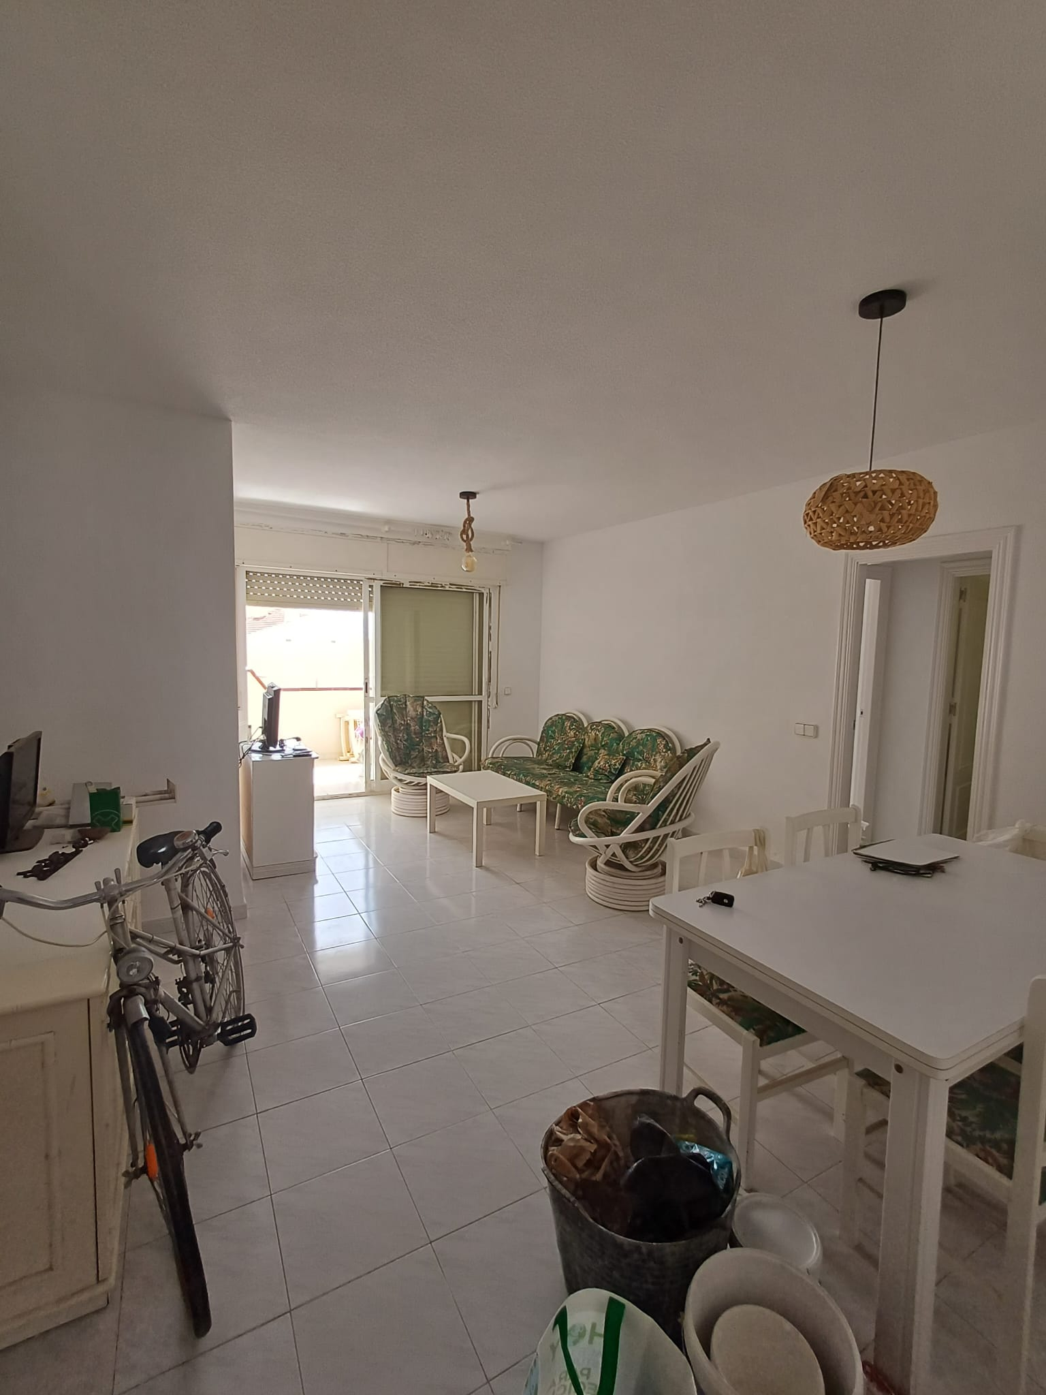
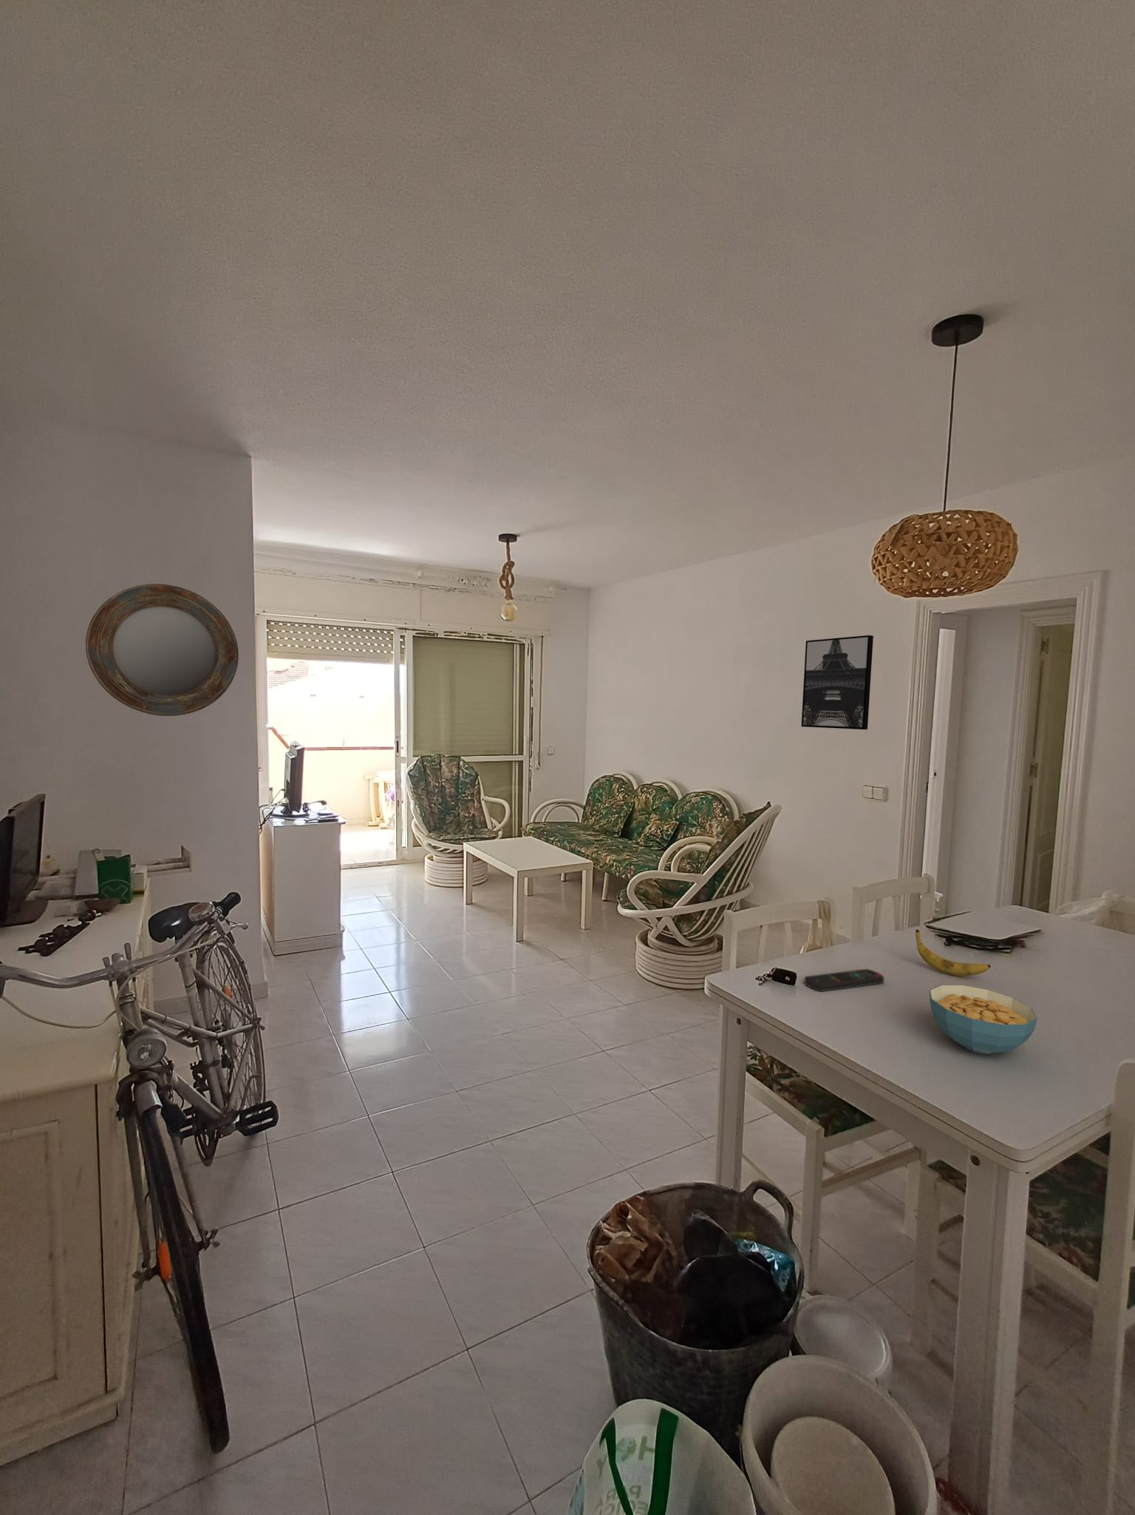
+ banana [914,929,992,977]
+ cereal bowl [929,984,1038,1055]
+ home mirror [85,583,240,717]
+ wall art [800,635,874,730]
+ remote control [804,969,885,993]
